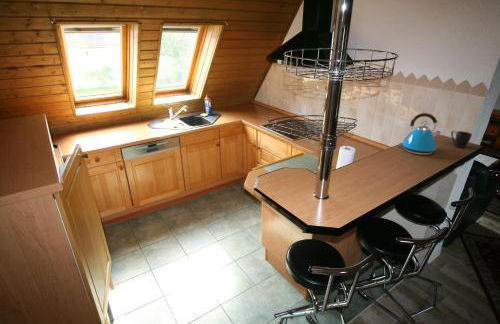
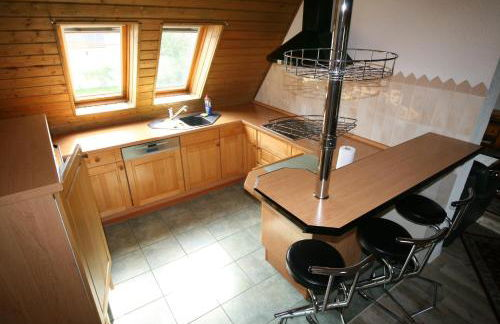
- kettle [398,112,443,156]
- mug [450,130,473,149]
